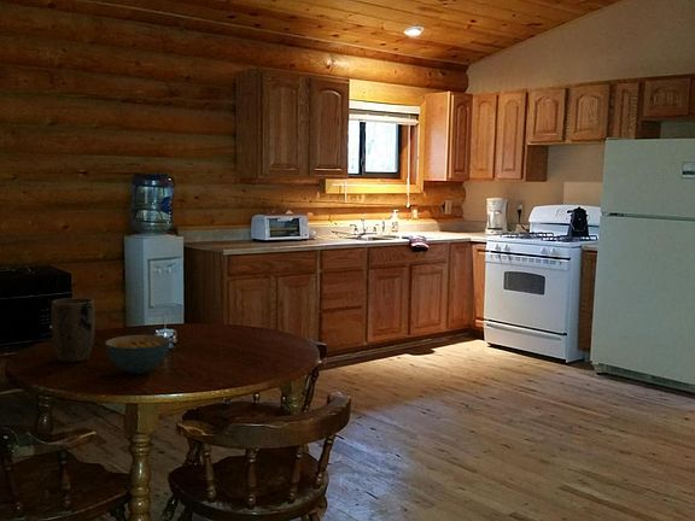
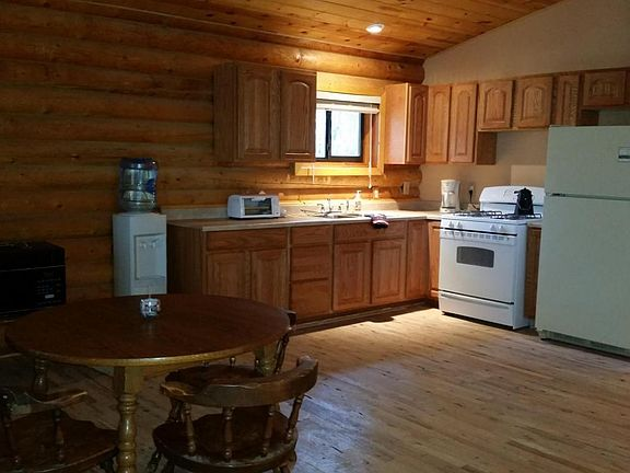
- plant pot [51,297,97,363]
- cereal bowl [105,334,171,375]
